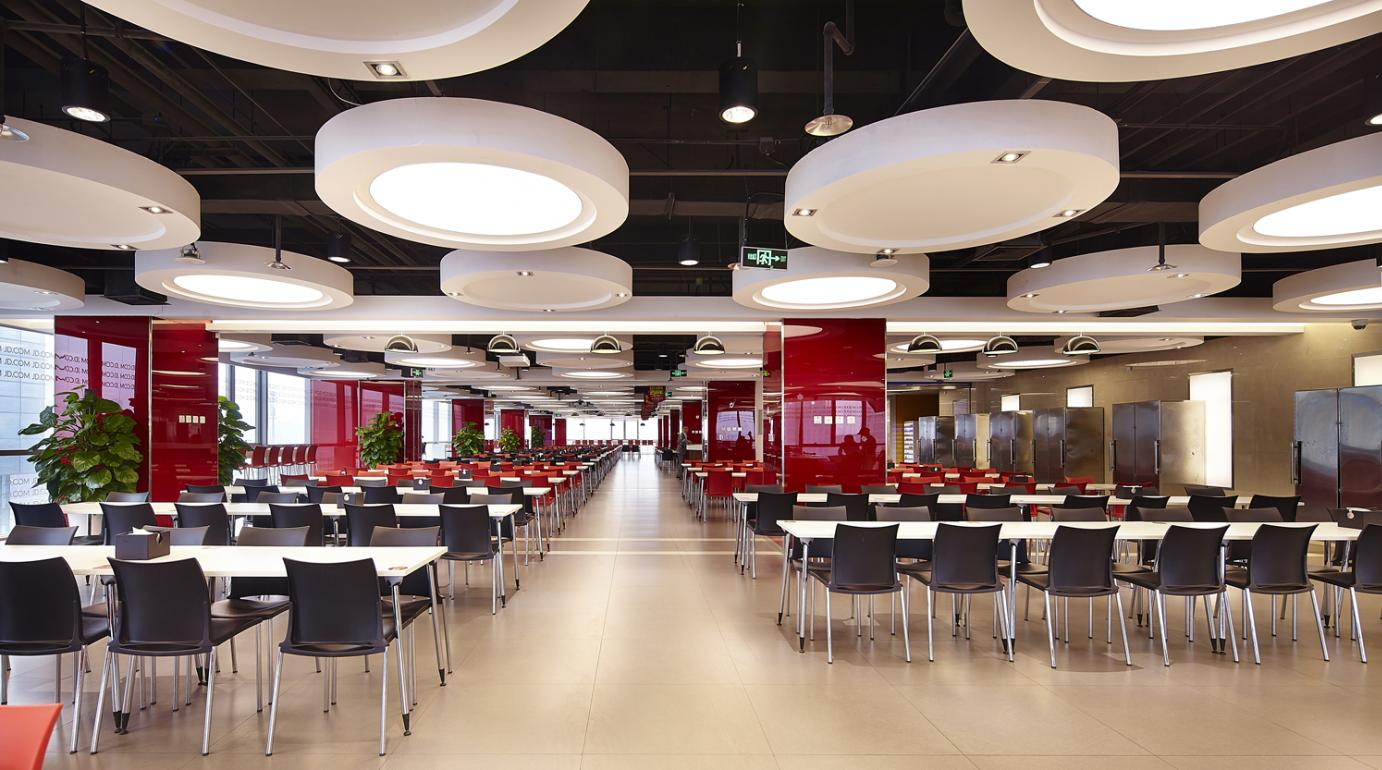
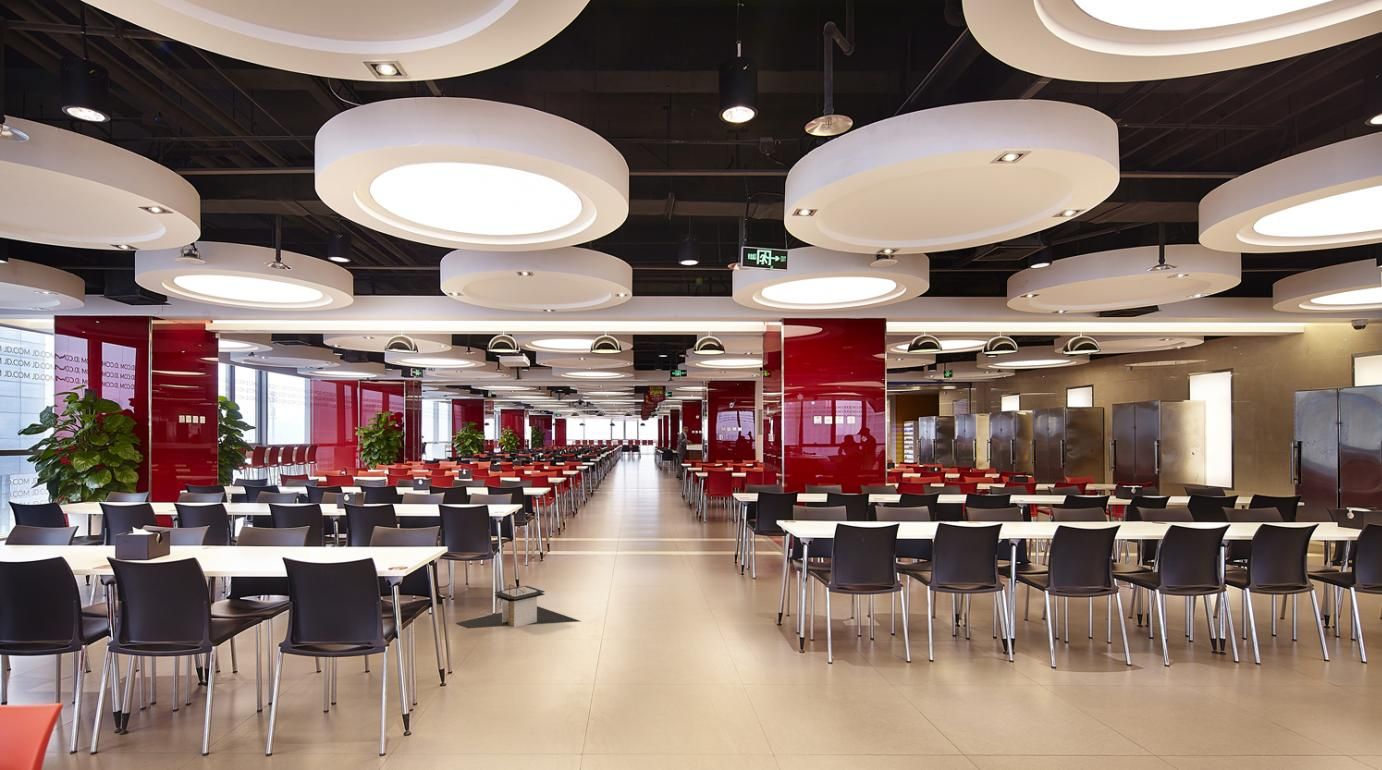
+ architectural model [456,583,581,629]
